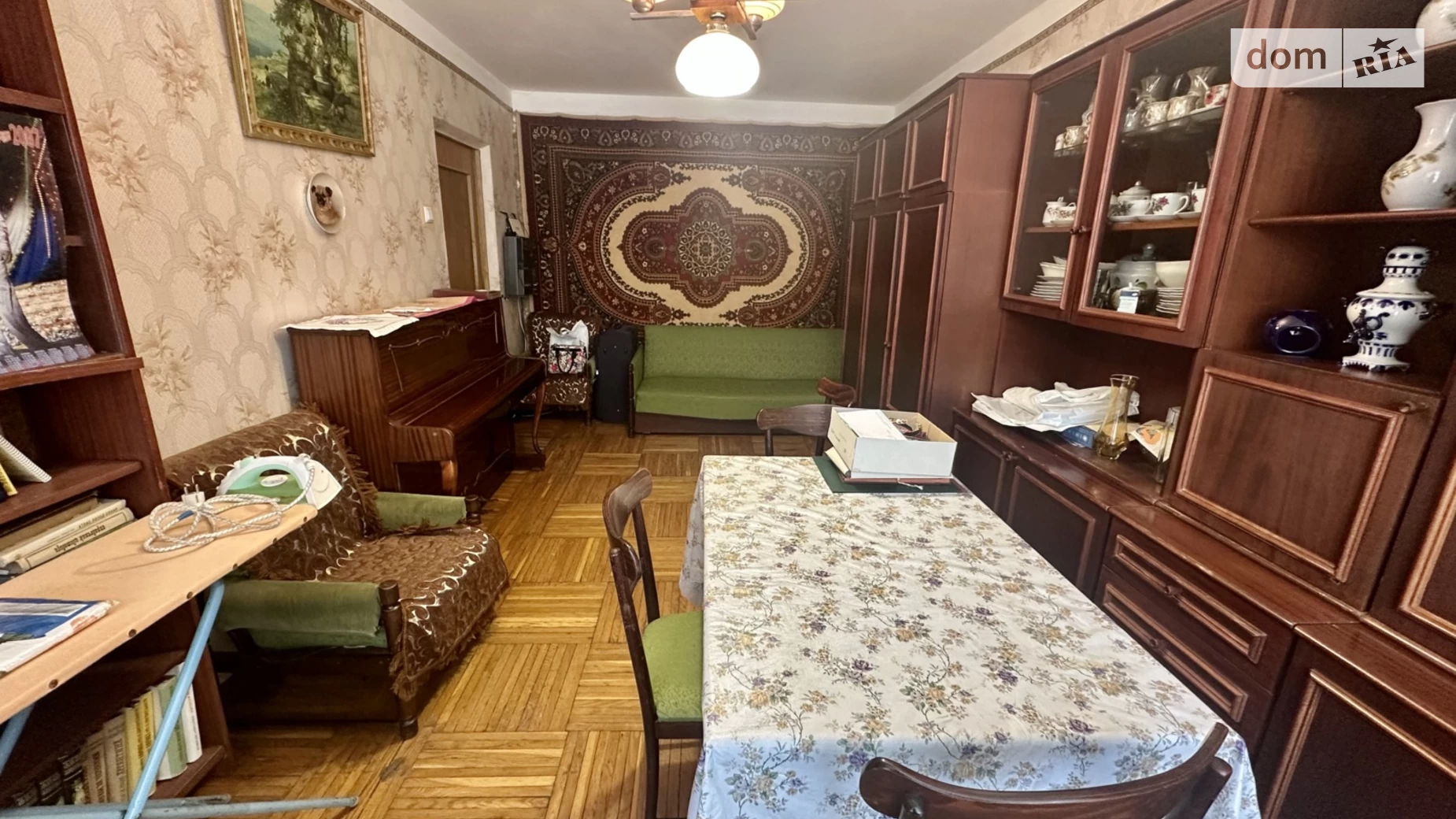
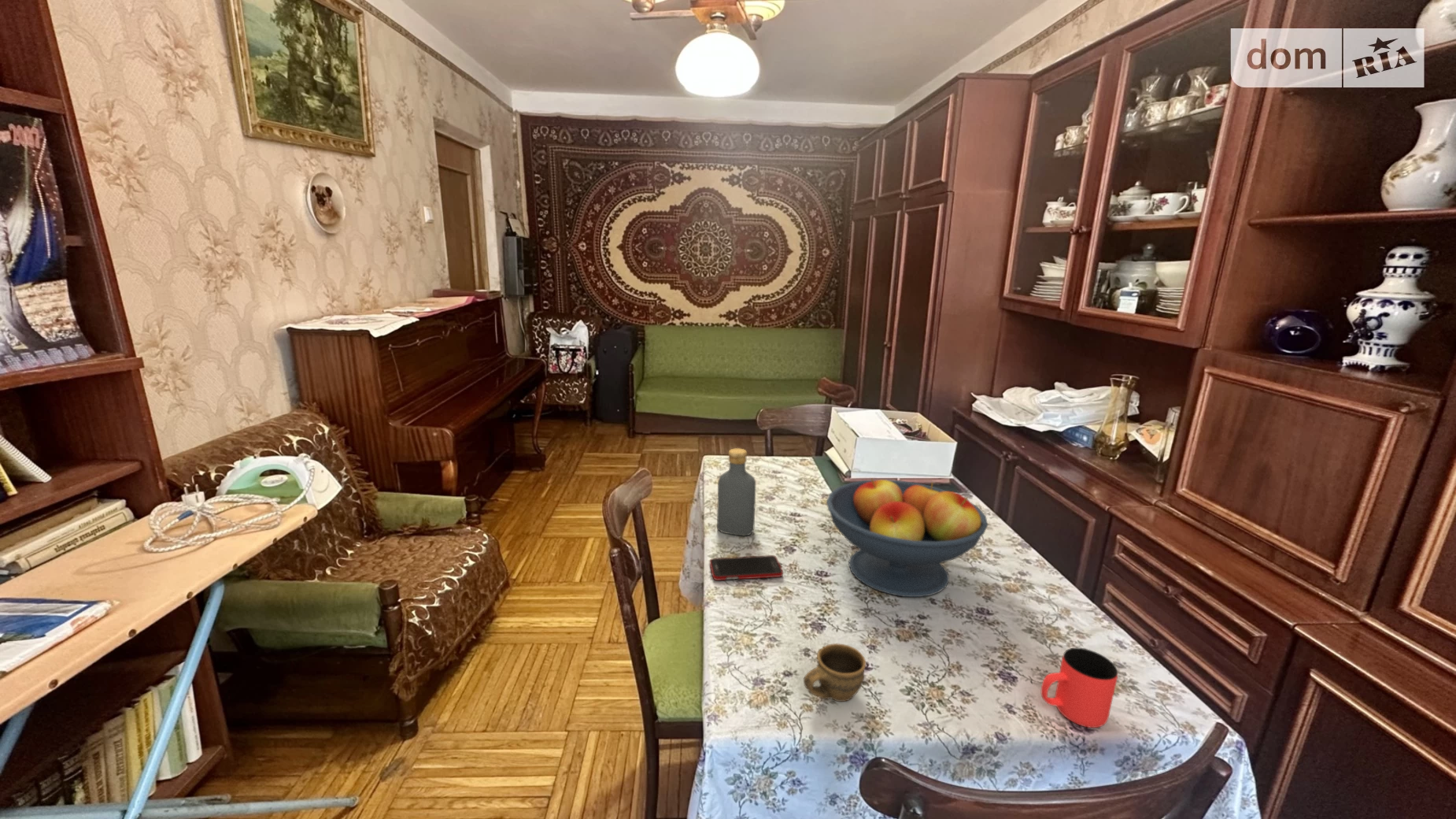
+ cell phone [709,554,784,581]
+ cup [1040,647,1118,728]
+ vodka [716,447,756,536]
+ cup [803,643,867,702]
+ fruit bowl [826,477,989,598]
